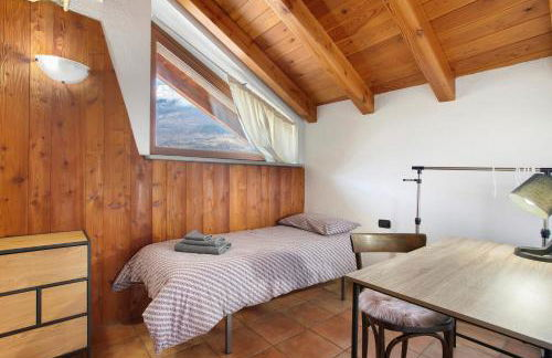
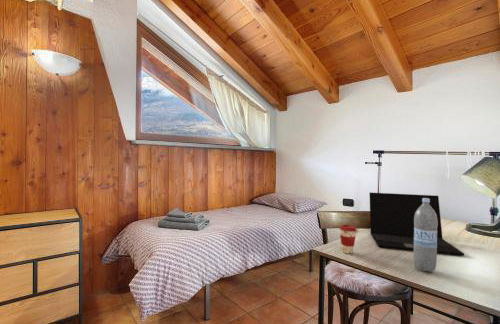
+ laptop [369,192,465,257]
+ water bottle [412,198,438,273]
+ coffee cup [338,224,358,255]
